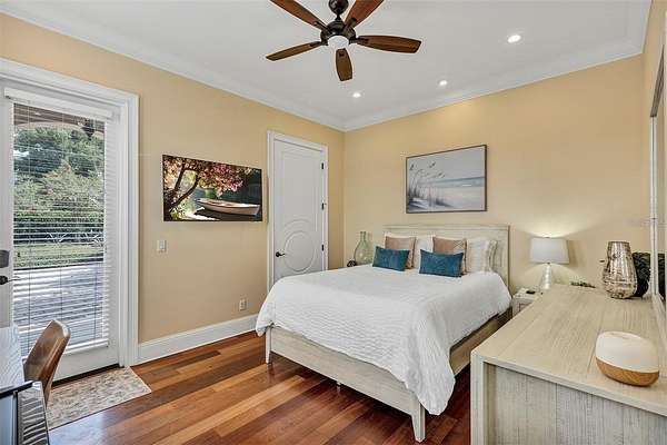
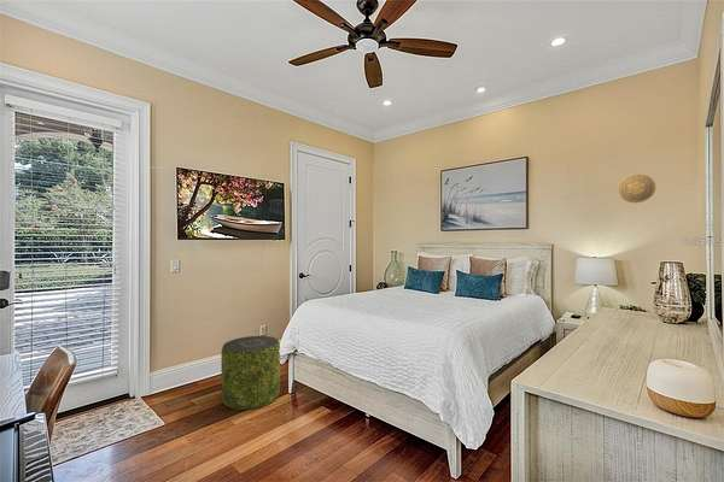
+ pouf [221,335,281,411]
+ decorative plate [618,172,656,204]
